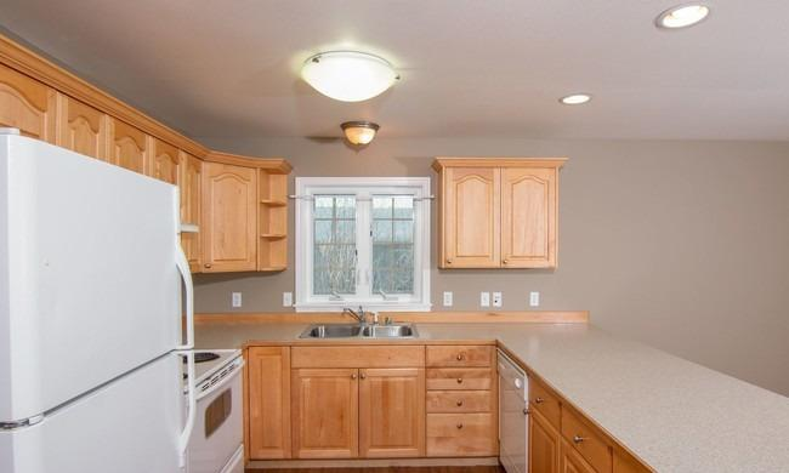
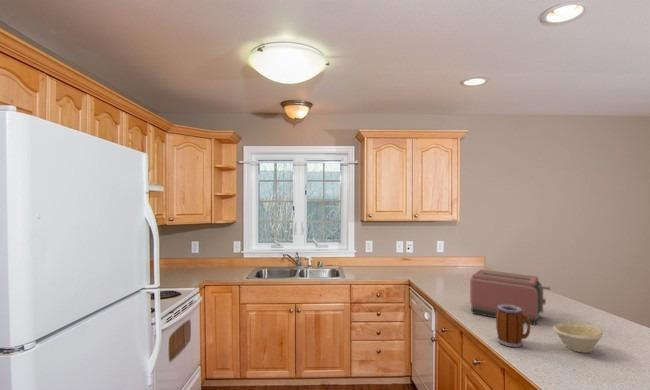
+ toaster [469,268,551,326]
+ mug [495,305,531,348]
+ bowl [552,321,603,354]
